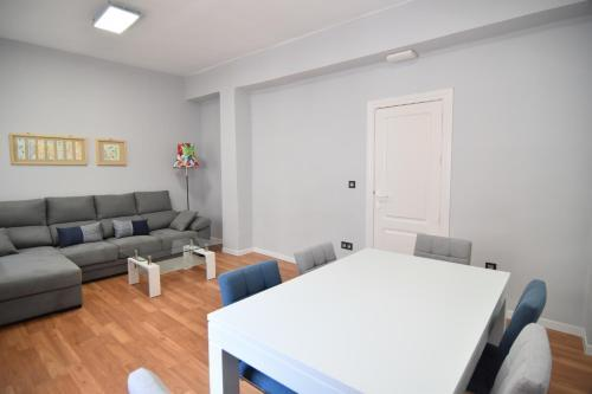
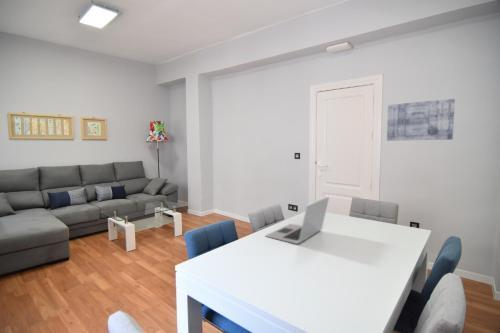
+ laptop [264,196,330,245]
+ wall art [386,98,456,142]
